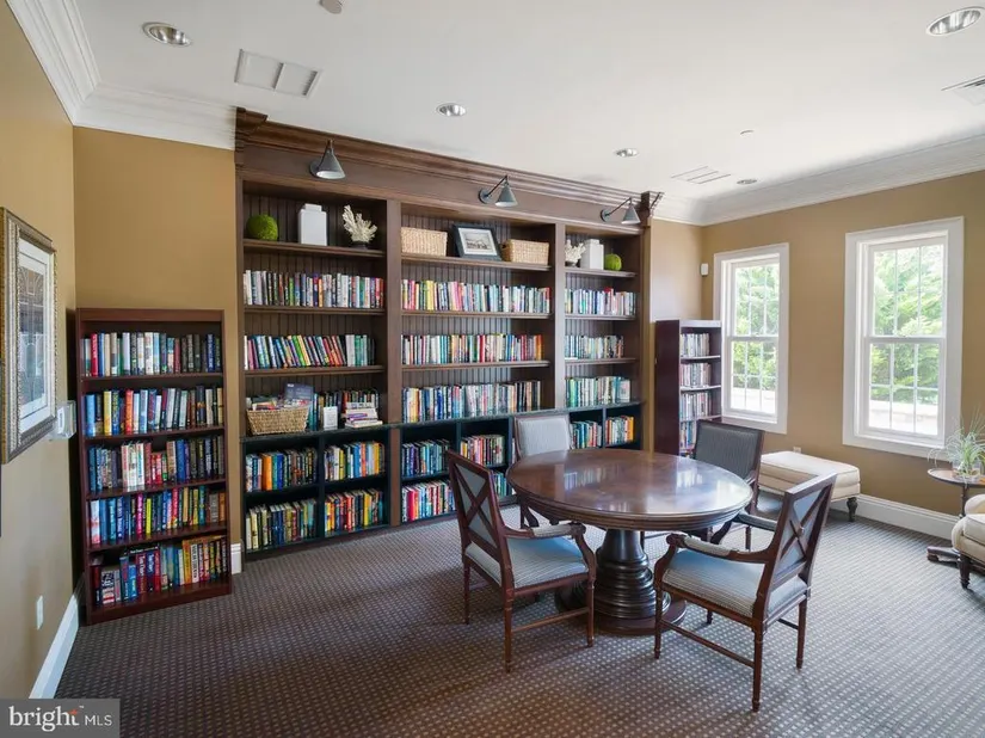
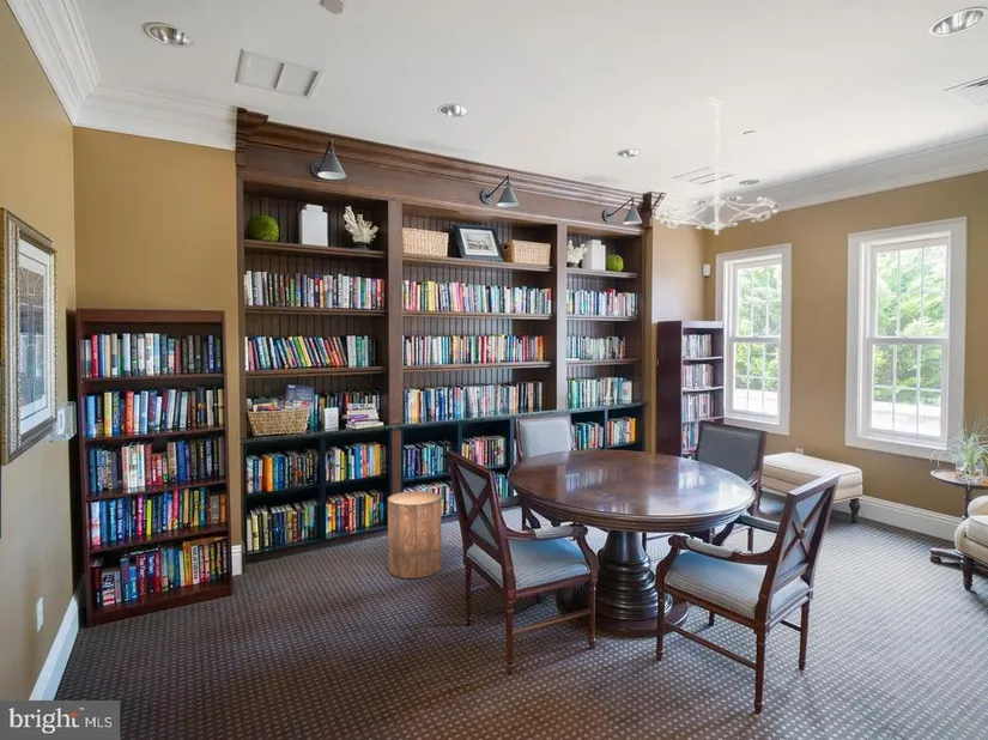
+ chandelier [657,91,781,236]
+ stool [387,490,443,580]
